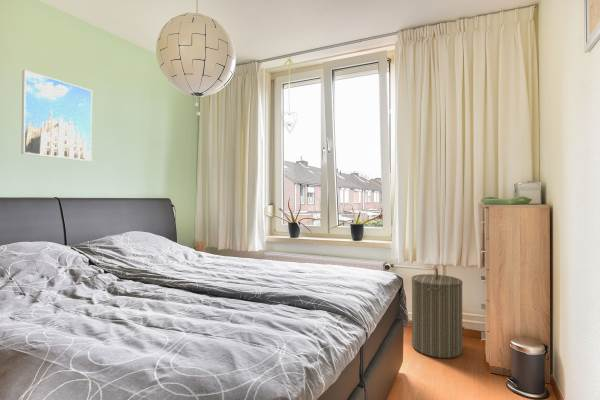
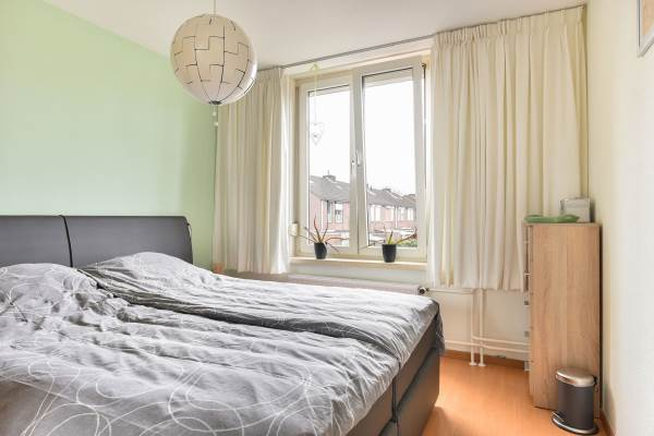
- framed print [20,69,93,162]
- laundry hamper [411,267,464,359]
